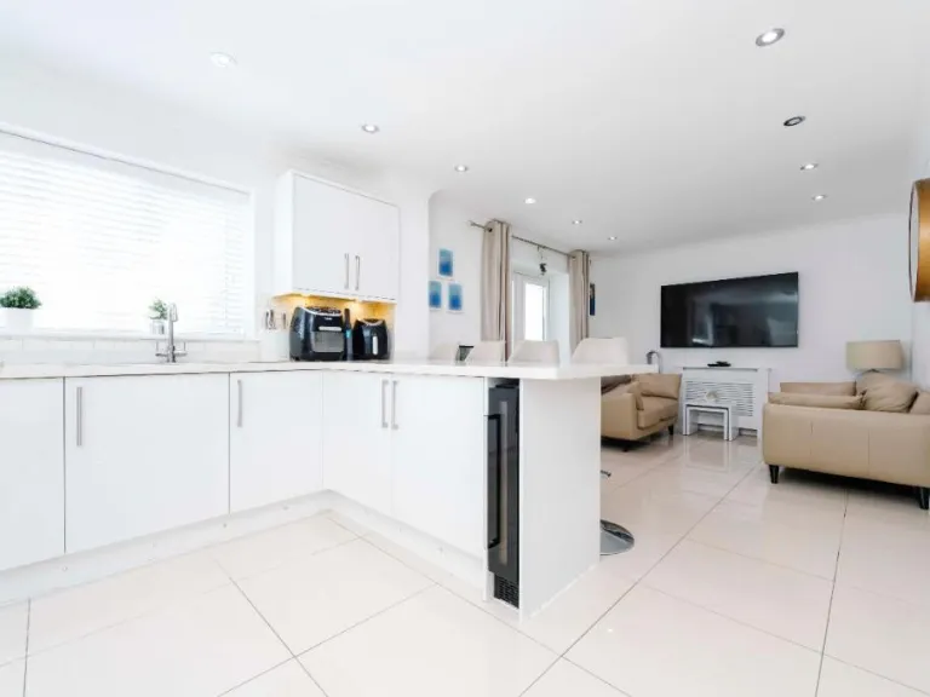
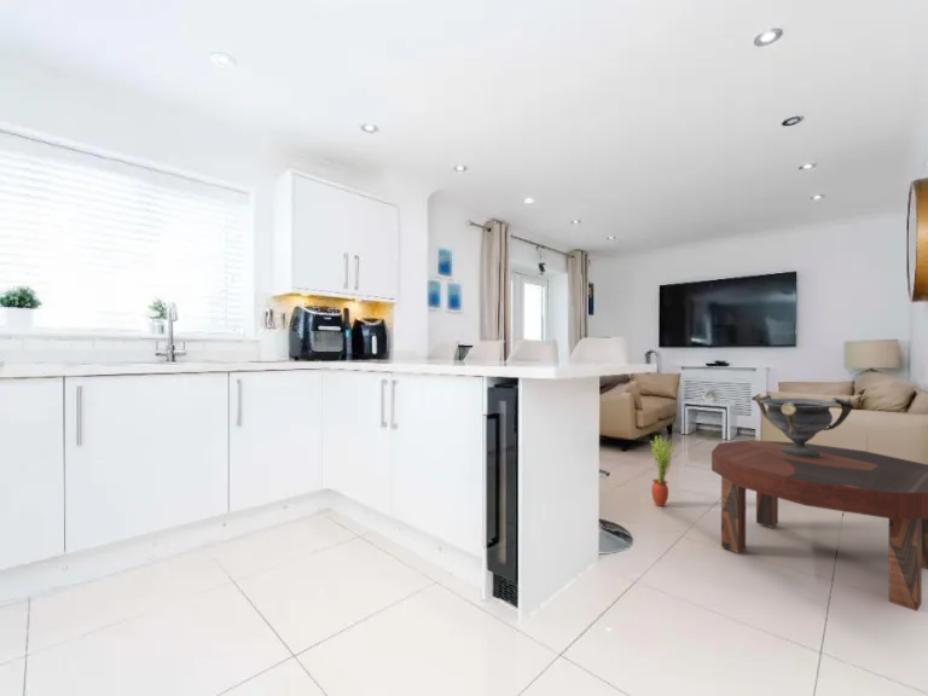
+ potted plant [650,434,675,507]
+ decorative bowl [750,393,857,458]
+ coffee table [710,439,928,613]
